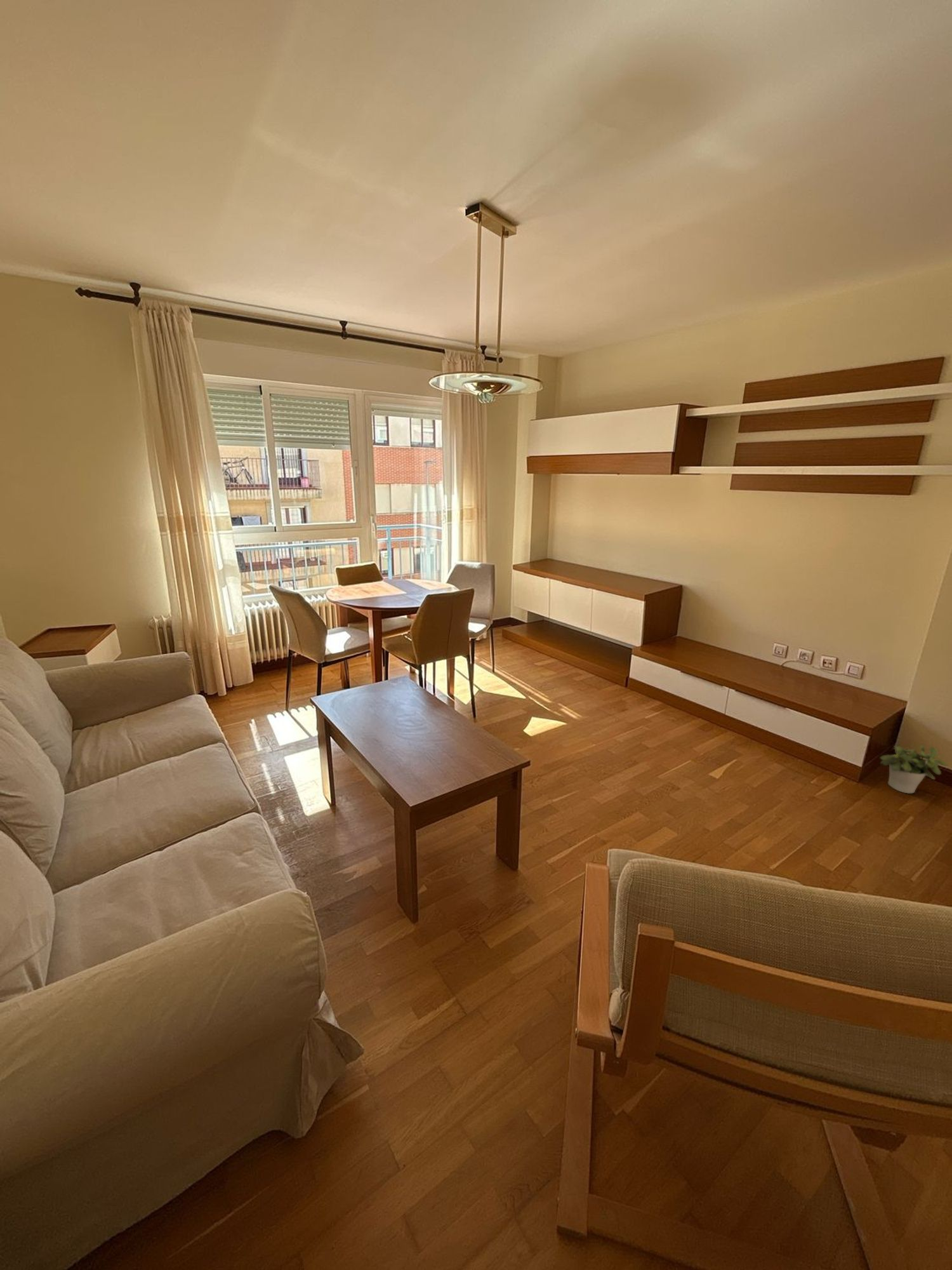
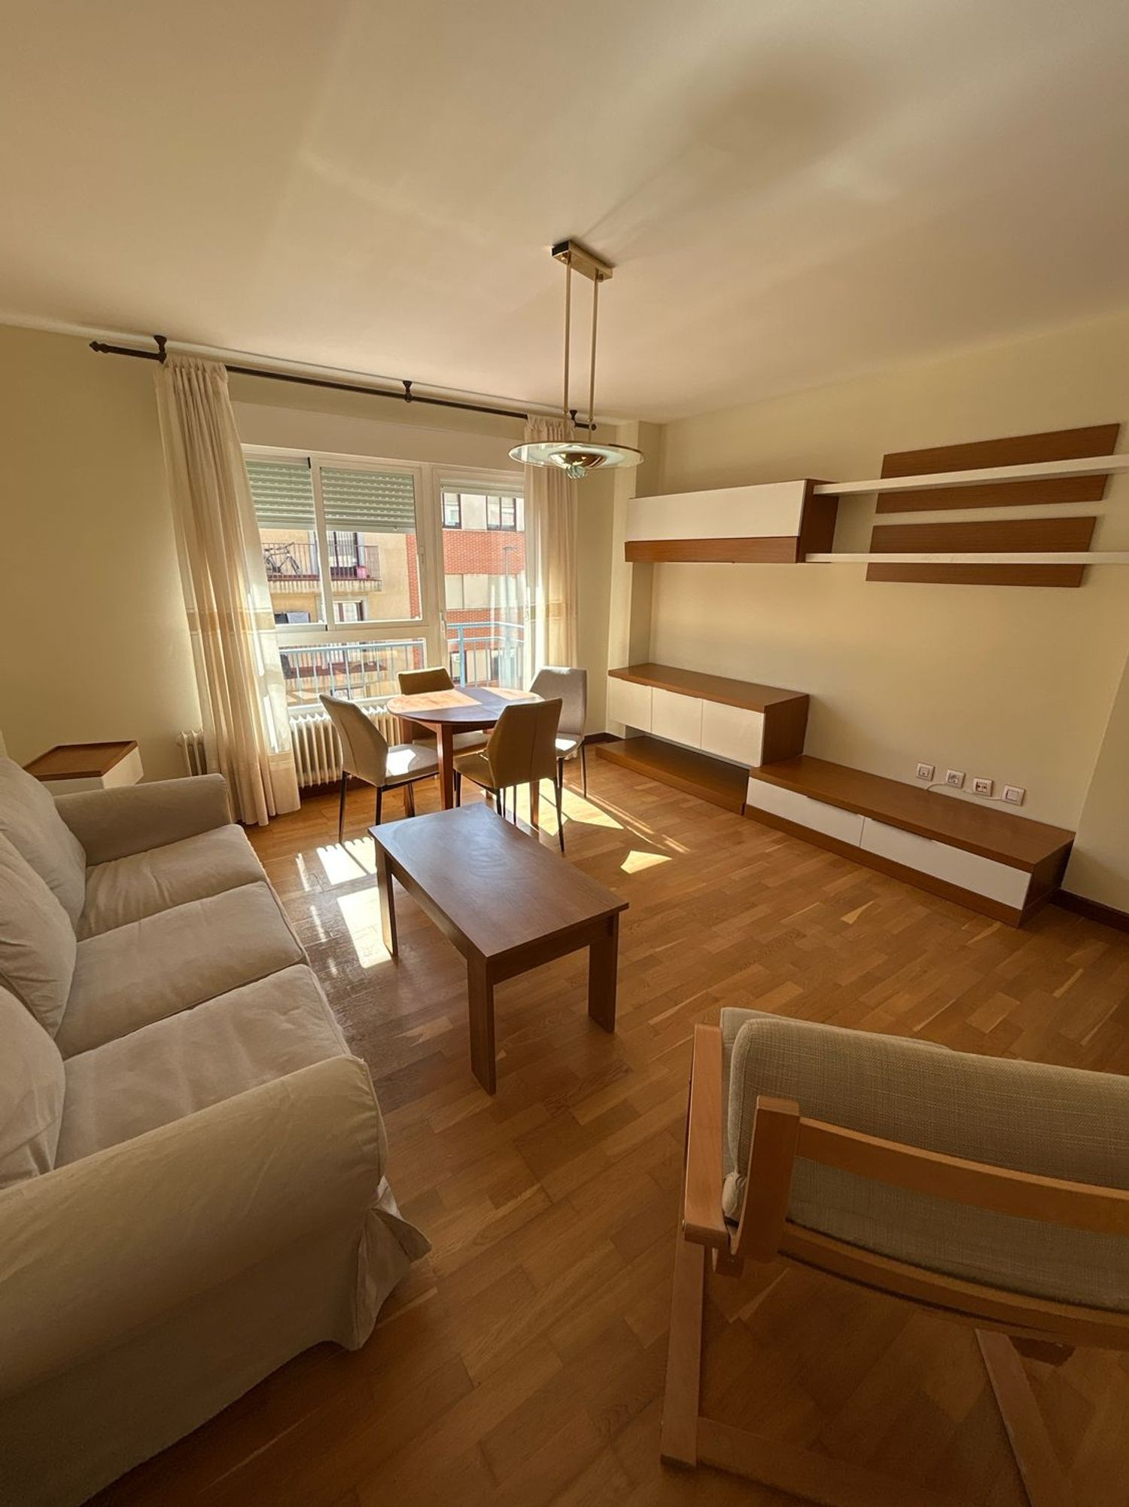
- potted plant [879,745,948,794]
